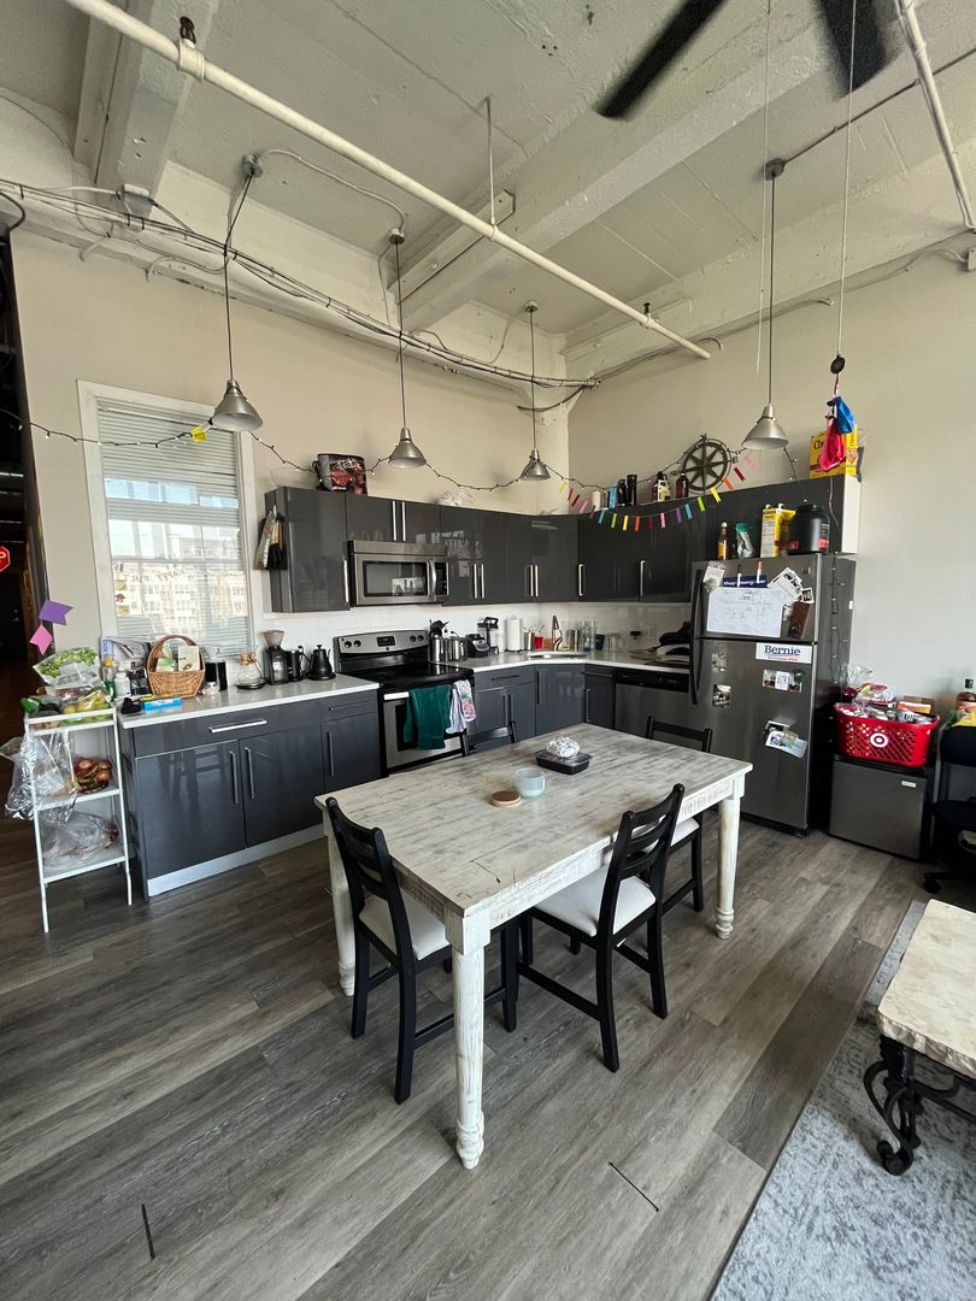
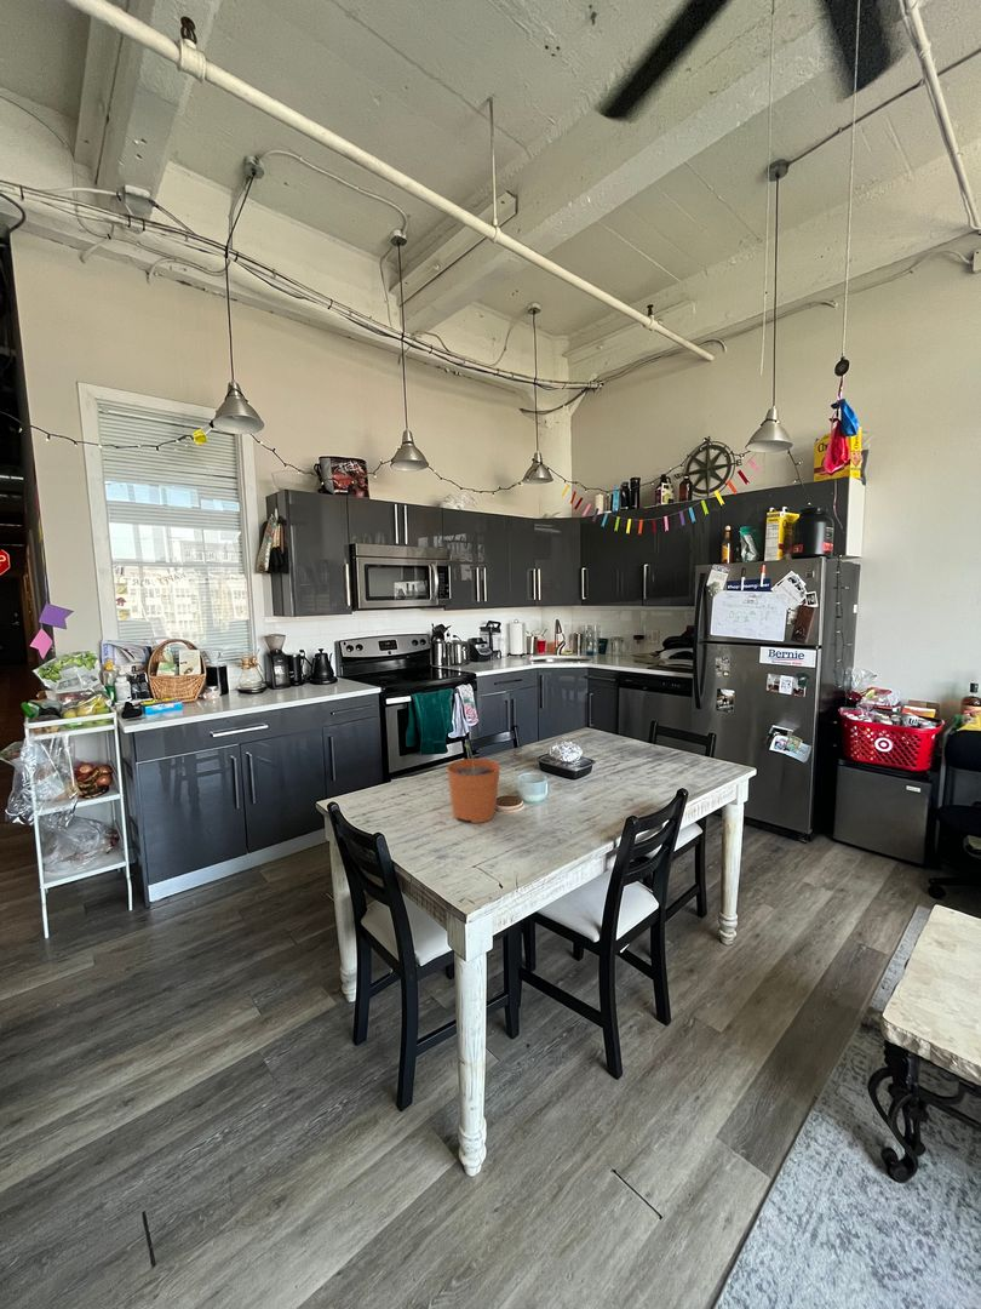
+ plant pot [446,743,501,824]
